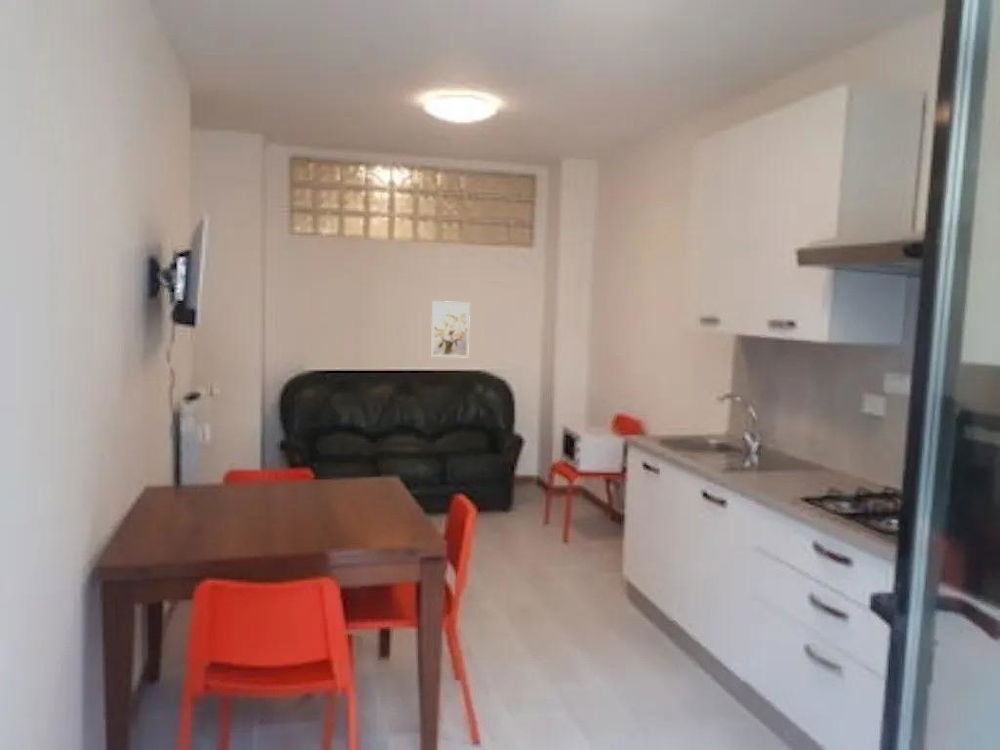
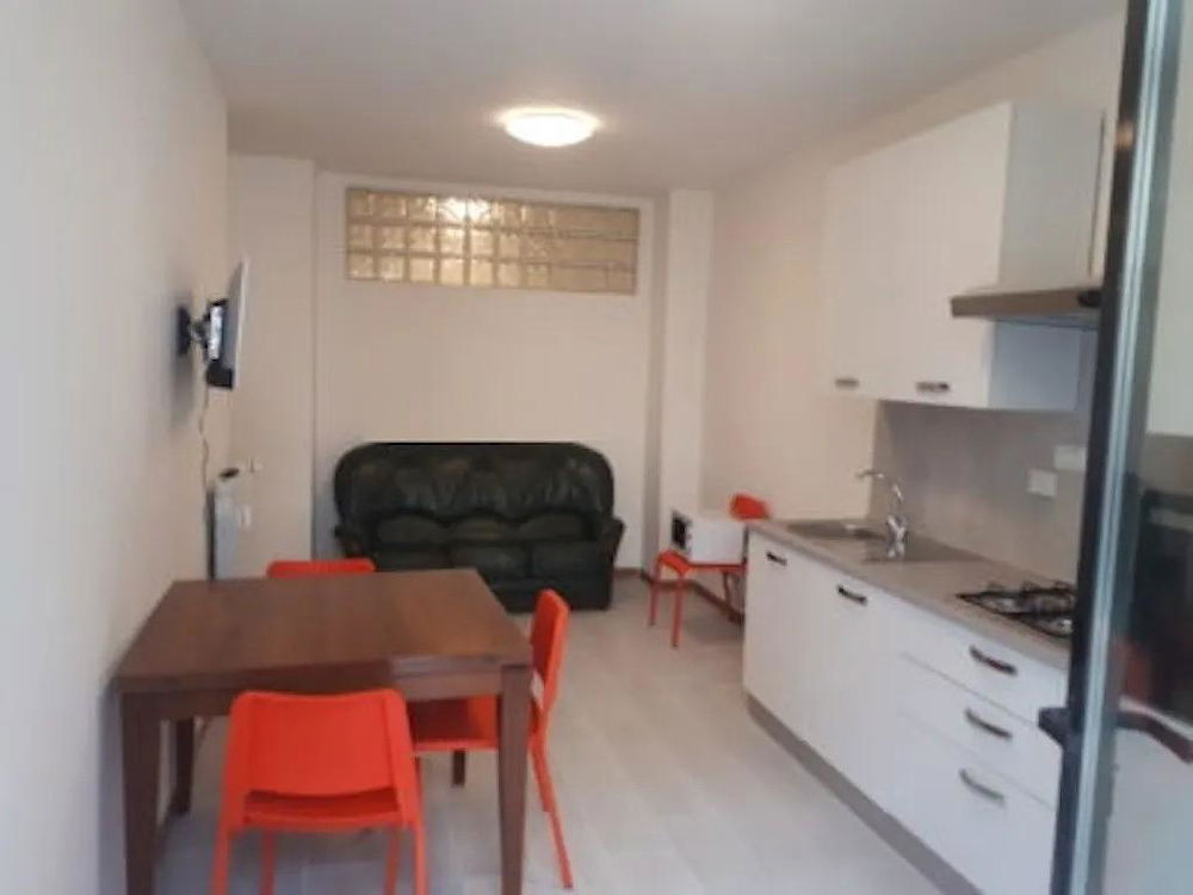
- wall art [430,300,471,358]
